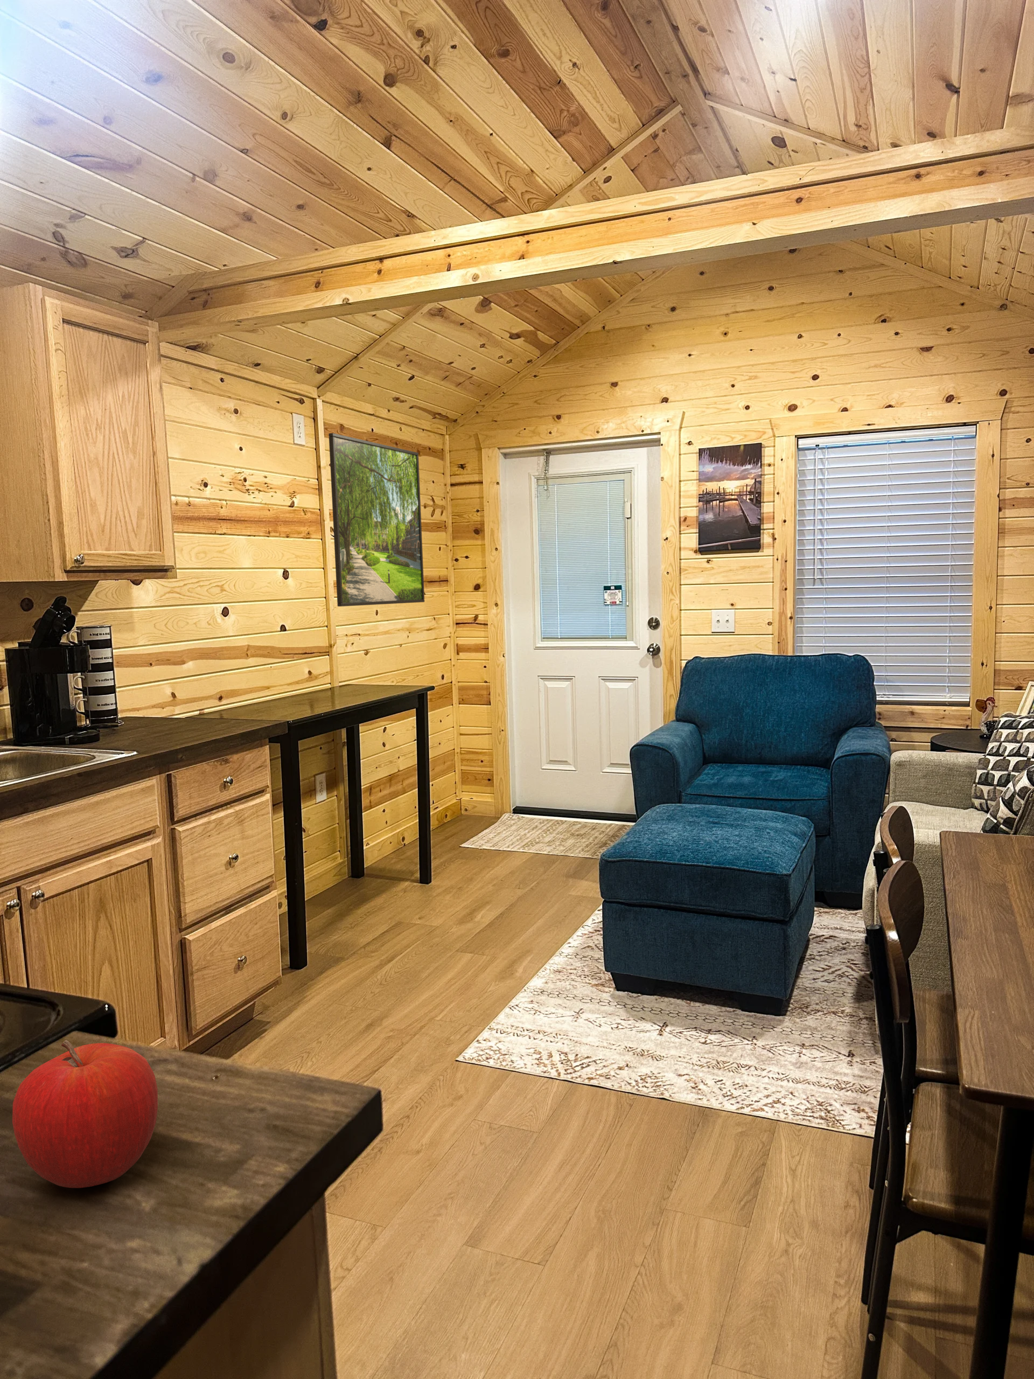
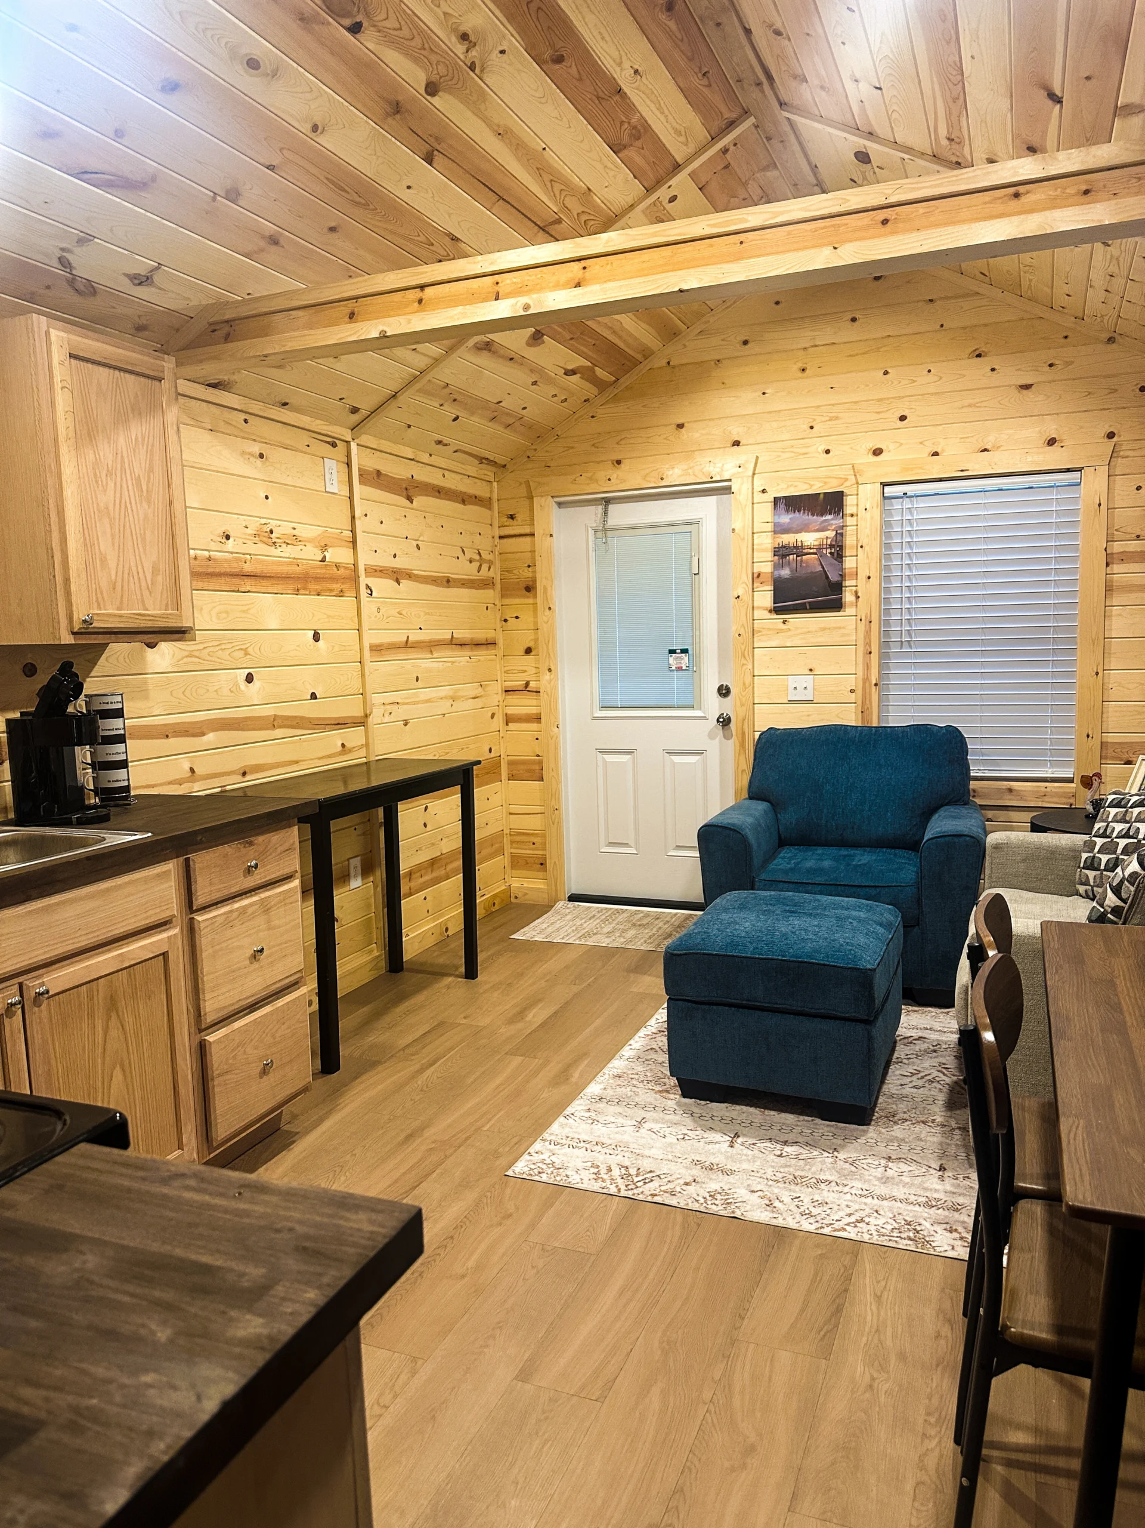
- fruit [12,1039,159,1188]
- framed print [328,432,425,607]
